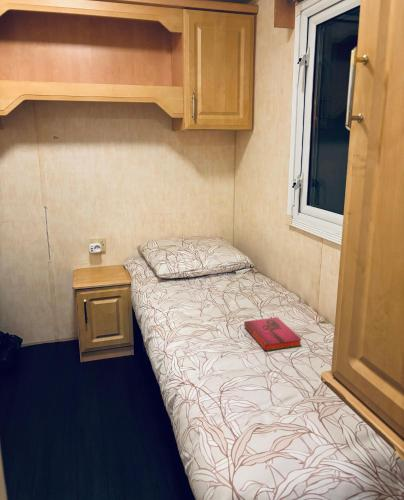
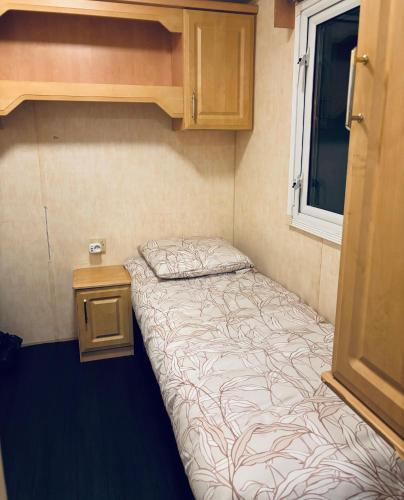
- hardback book [243,316,303,352]
